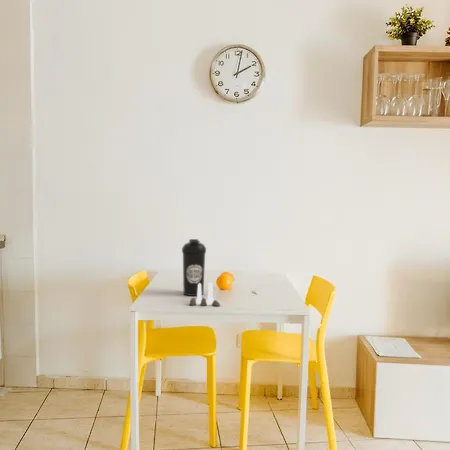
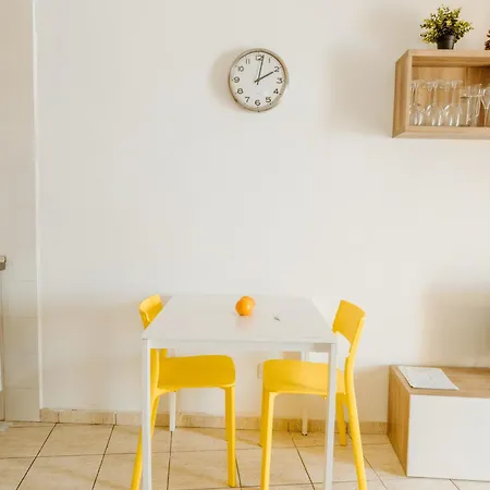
- water bottle [181,238,207,297]
- salt and pepper shaker set [188,281,221,307]
